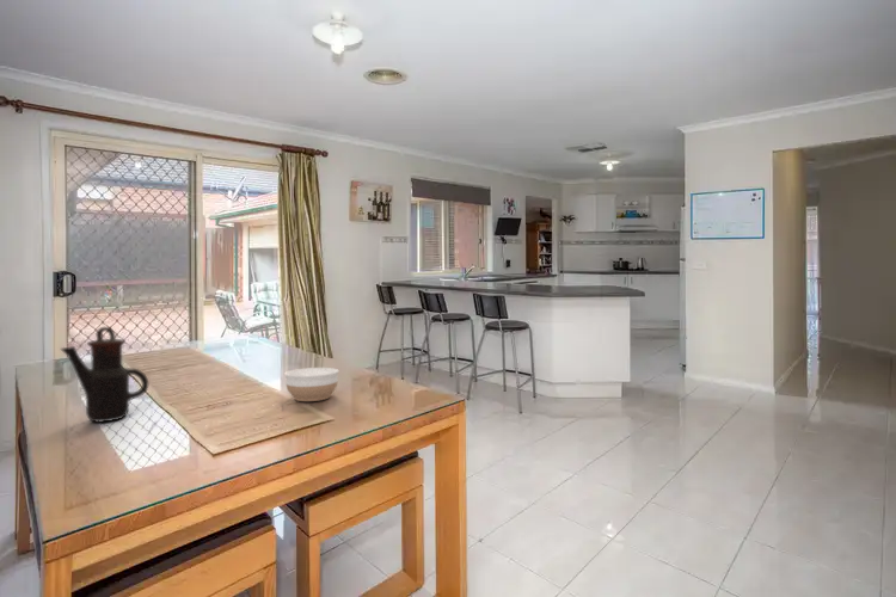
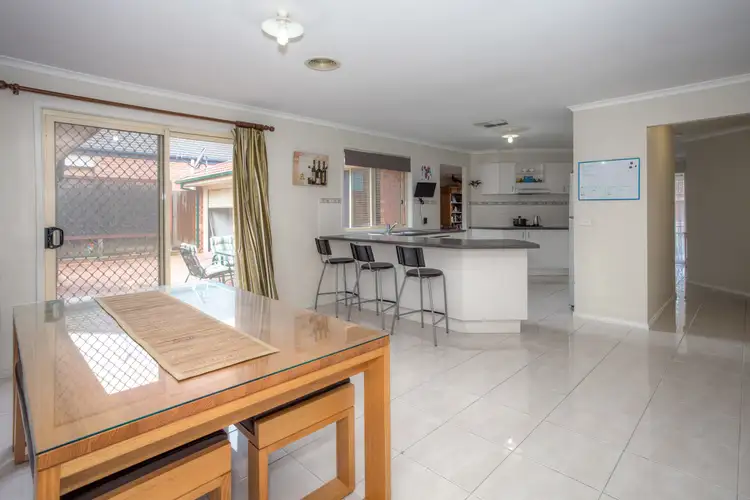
- bowl [283,367,339,402]
- teapot [59,326,149,423]
